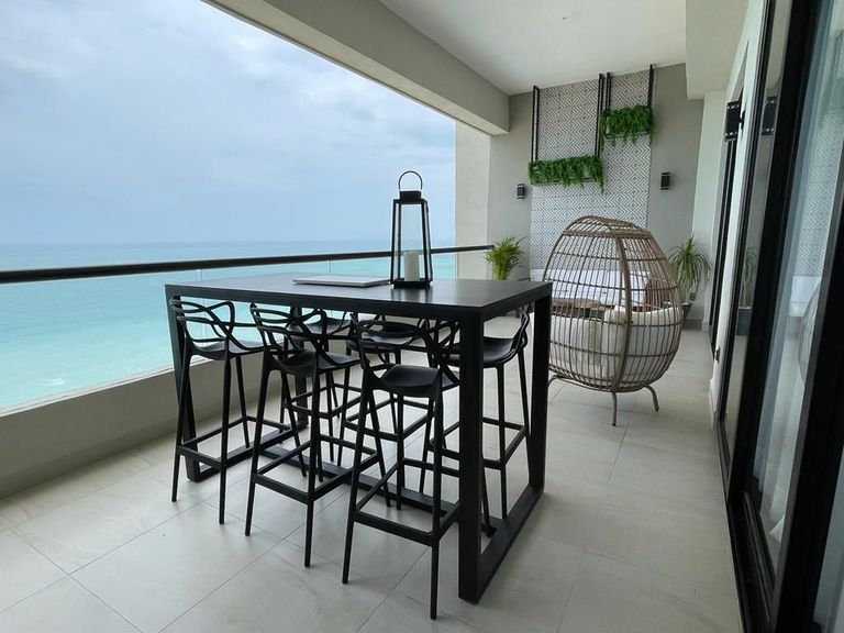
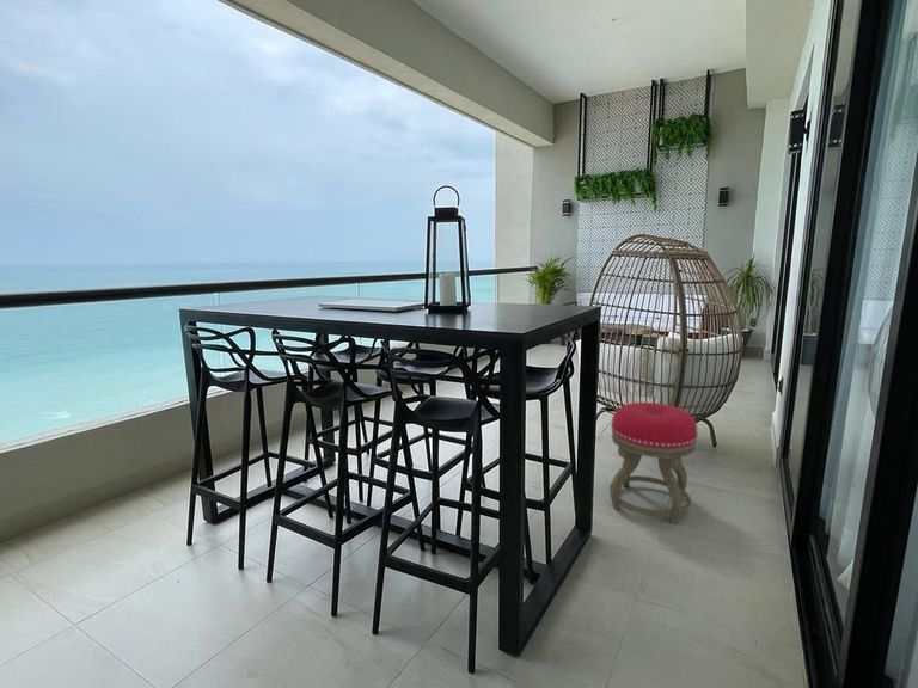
+ stool [608,401,699,524]
